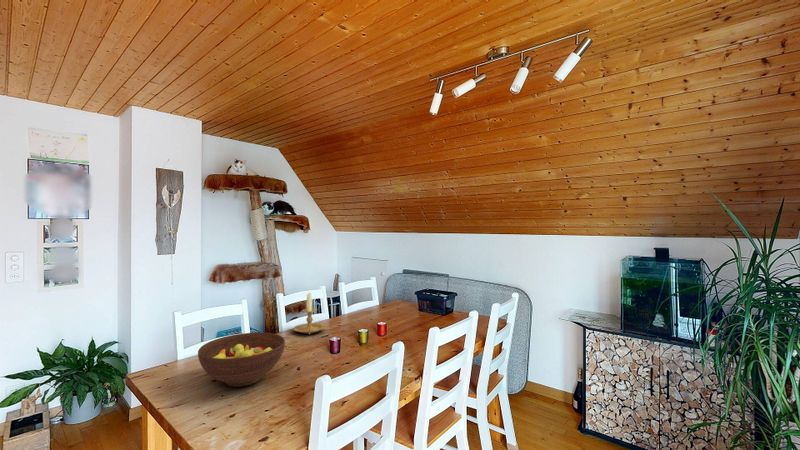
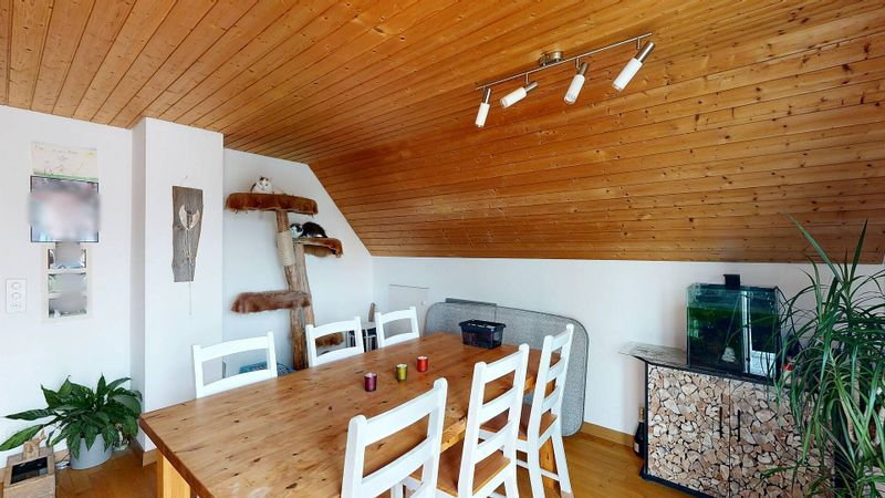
- fruit bowl [197,332,286,388]
- candle holder [292,292,326,335]
